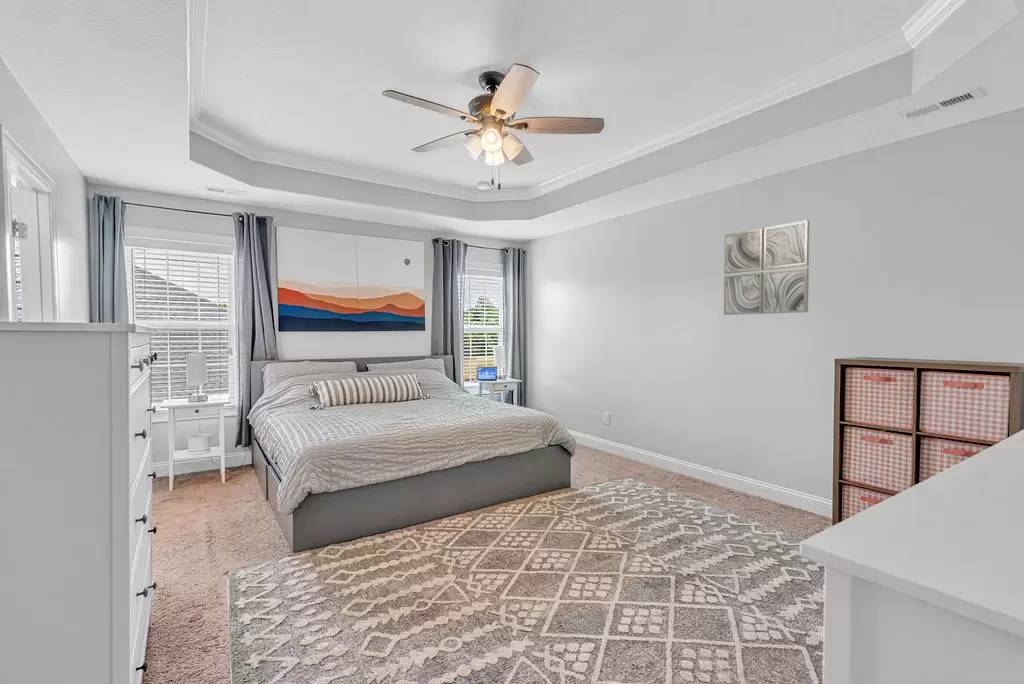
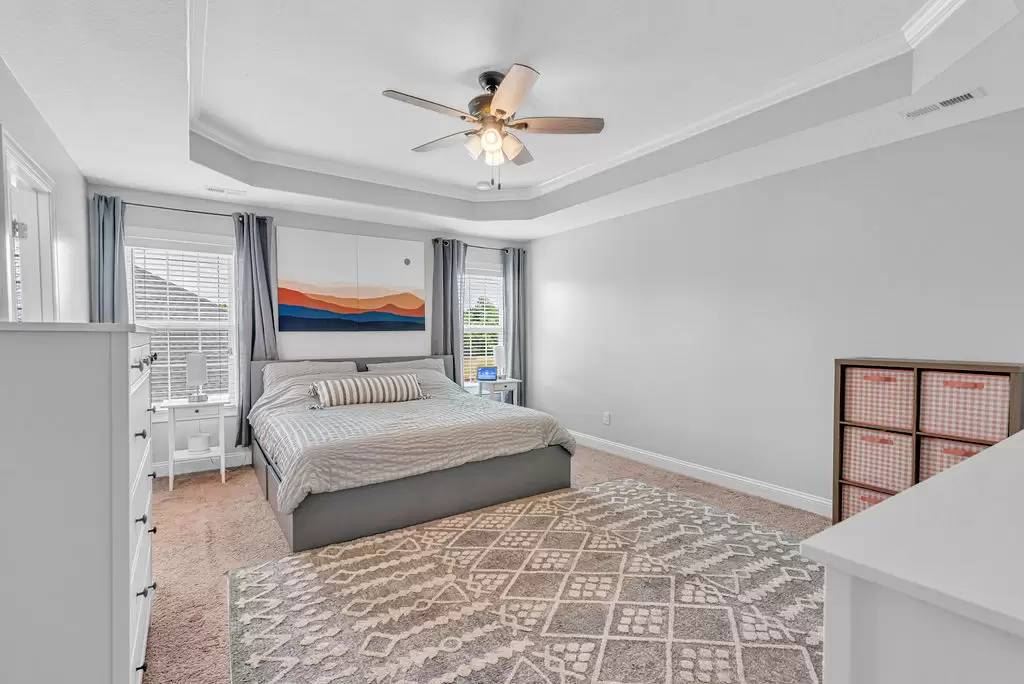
- wall art [723,219,811,316]
